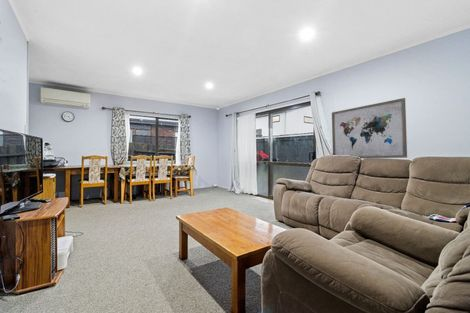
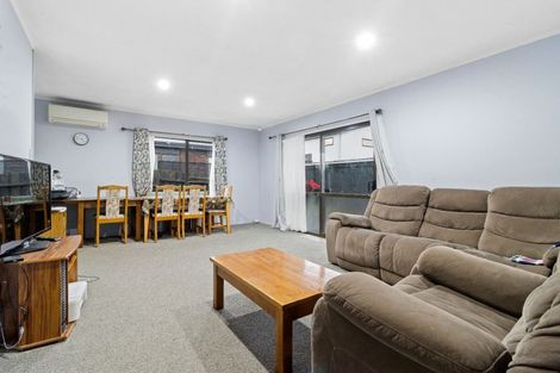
- wall art [331,97,408,159]
